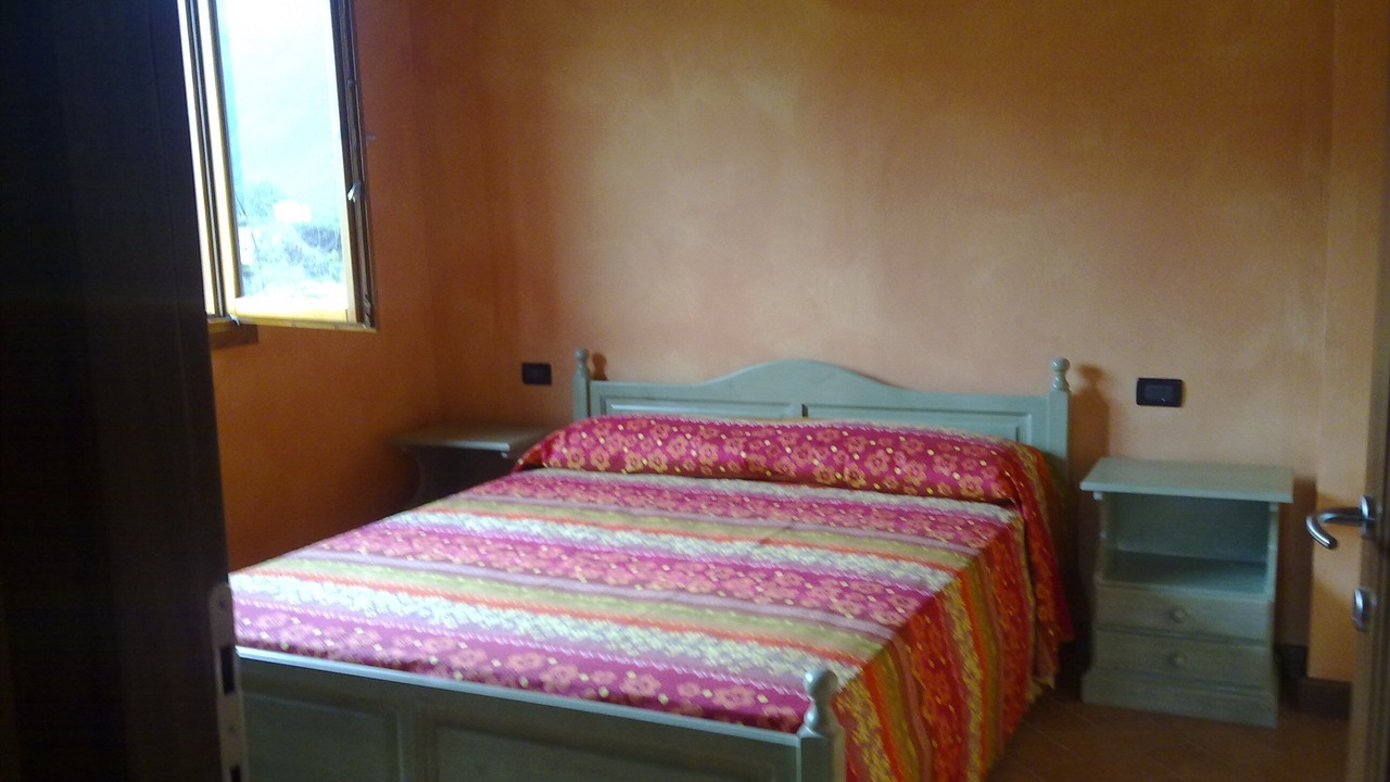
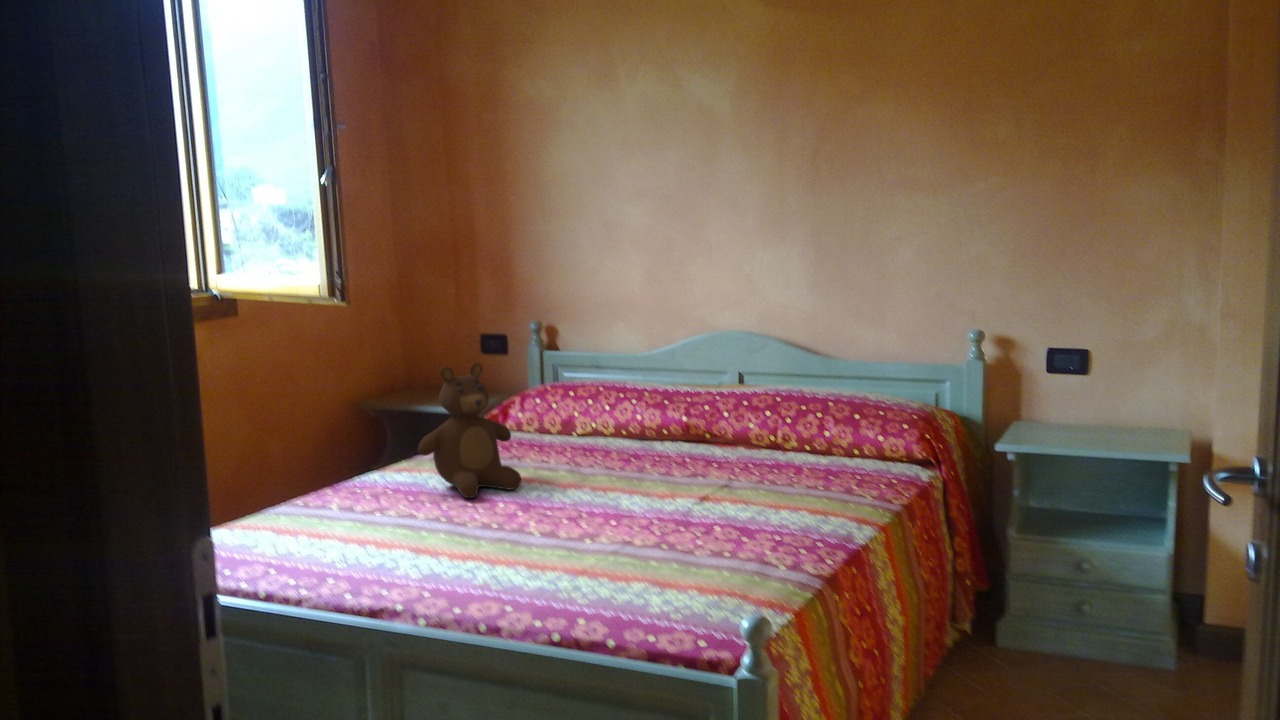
+ teddy bear [417,362,522,499]
